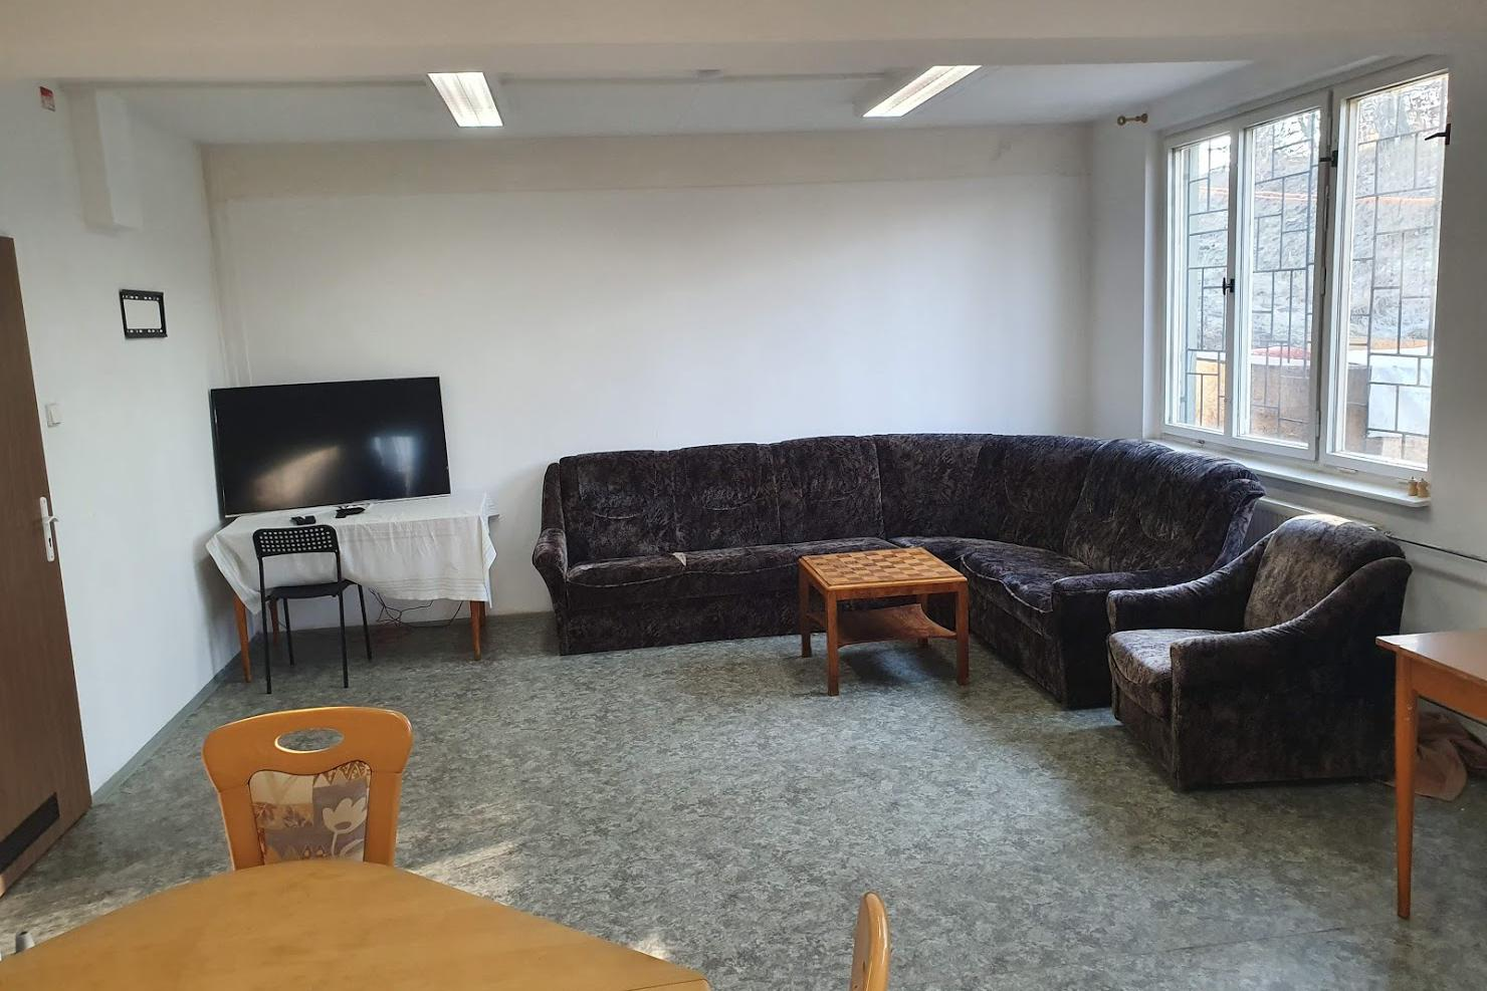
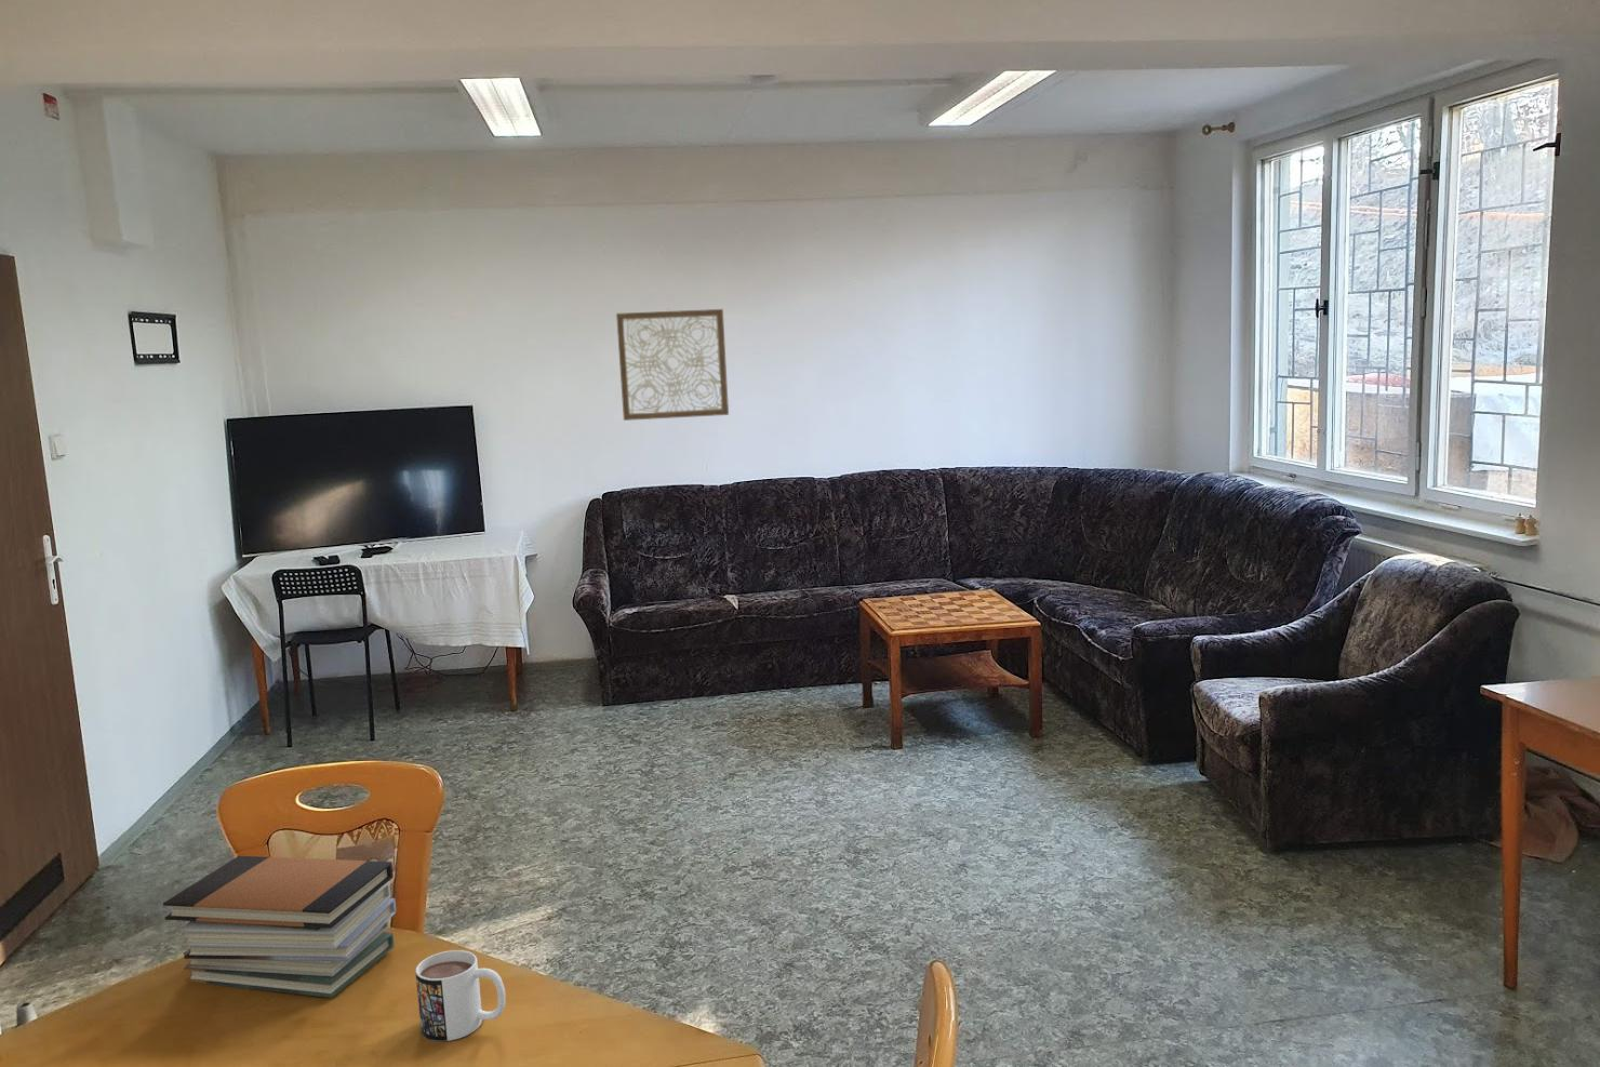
+ wall art [615,308,730,422]
+ mug [414,949,506,1042]
+ book stack [162,855,396,999]
